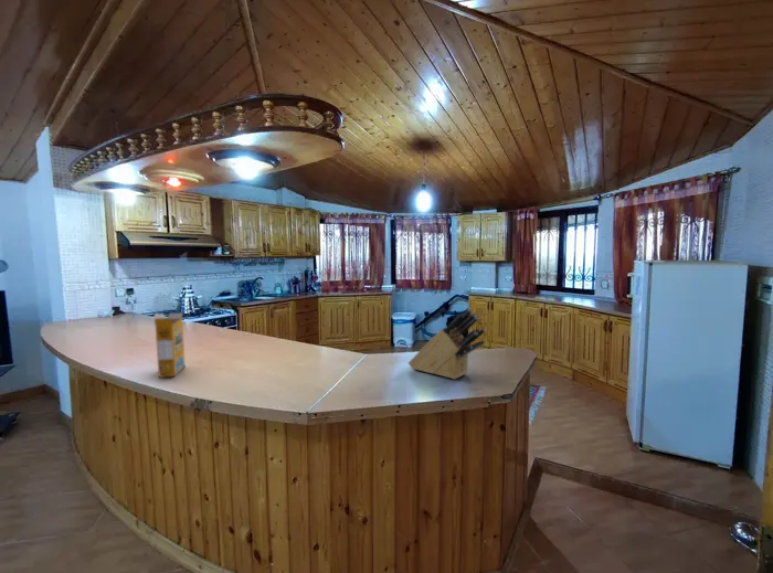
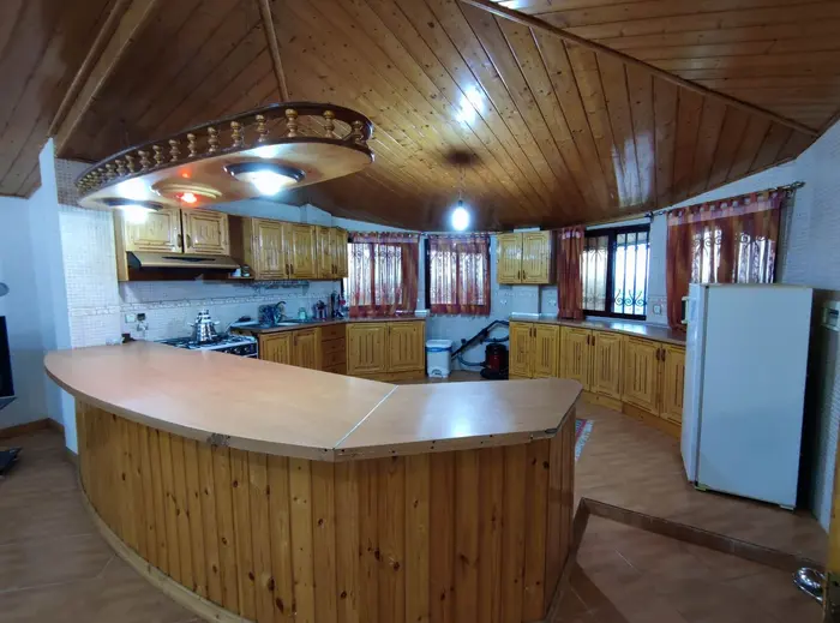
- knife block [407,307,487,380]
- cereal box [149,311,192,379]
